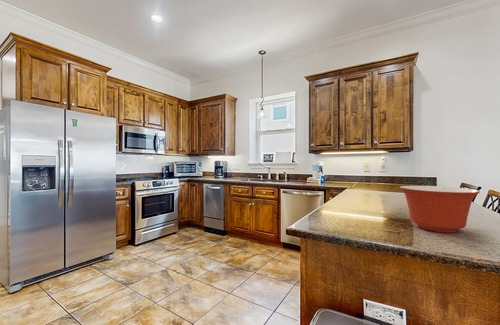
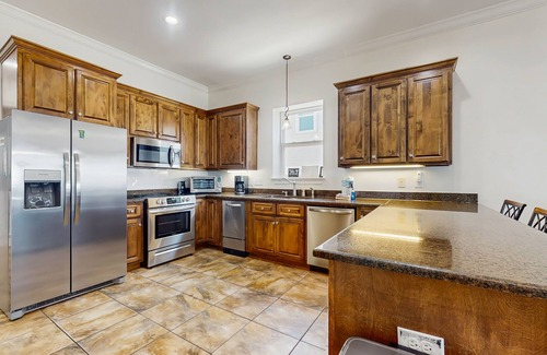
- mixing bowl [399,185,481,234]
